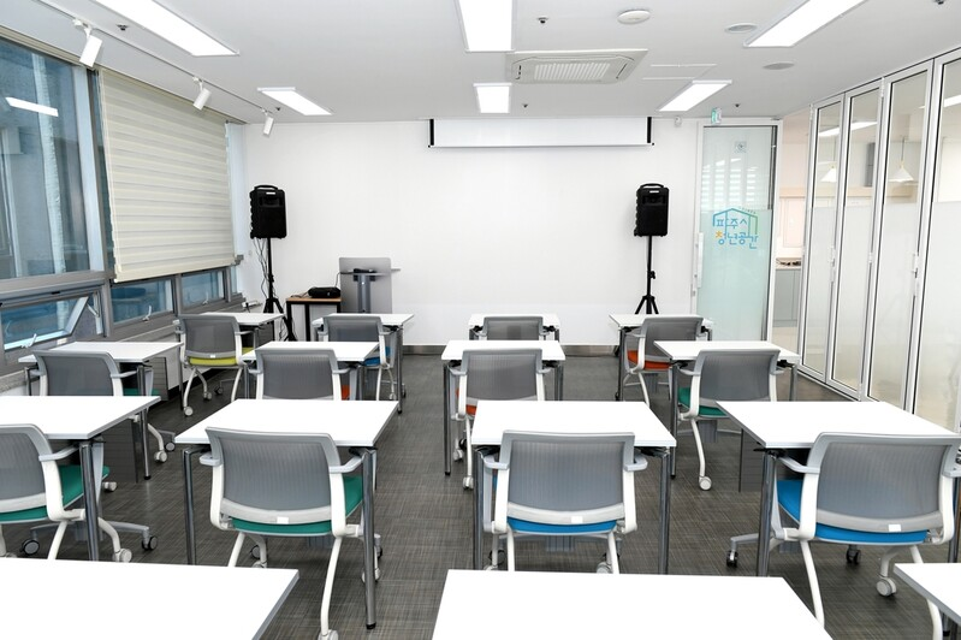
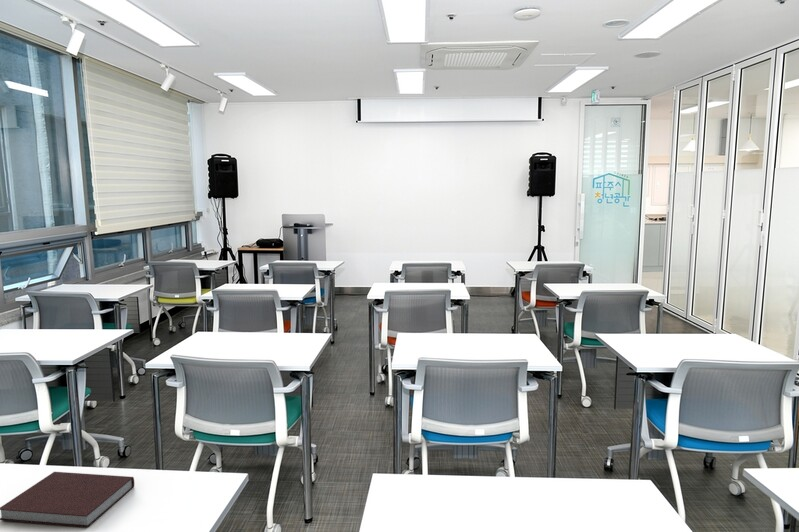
+ notebook [0,471,135,528]
